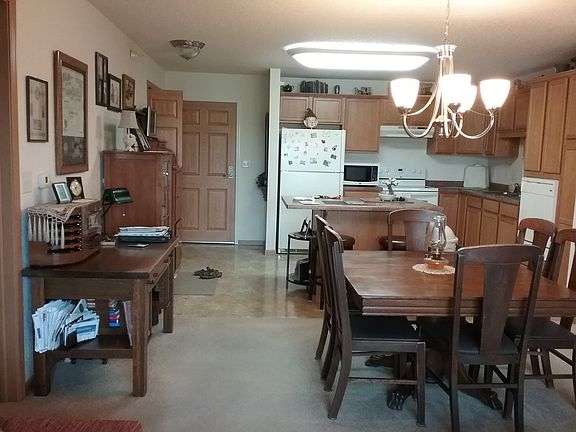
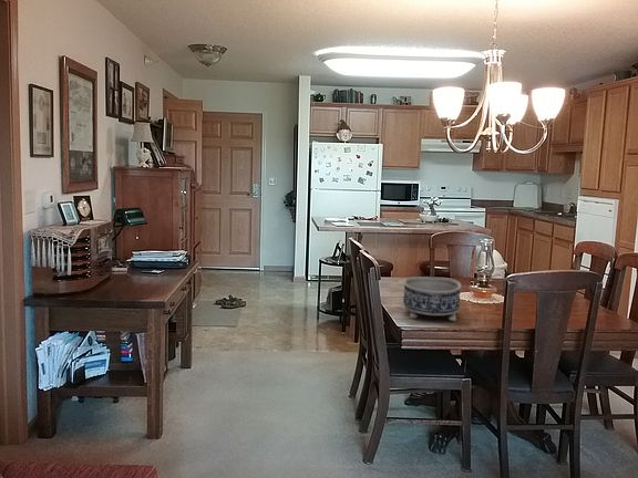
+ decorative bowl [402,276,462,322]
